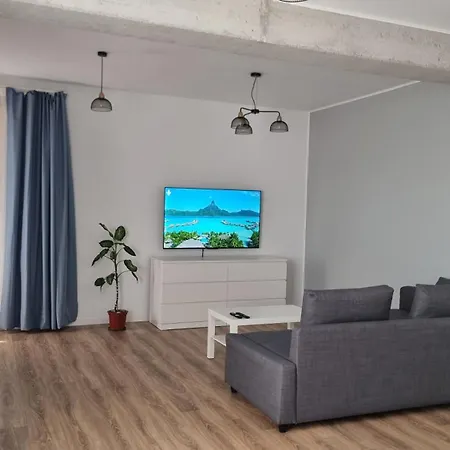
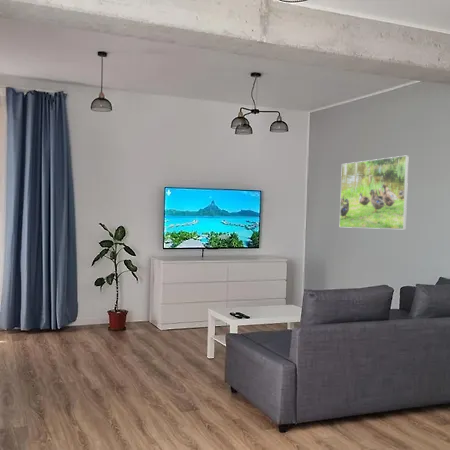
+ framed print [339,155,410,230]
